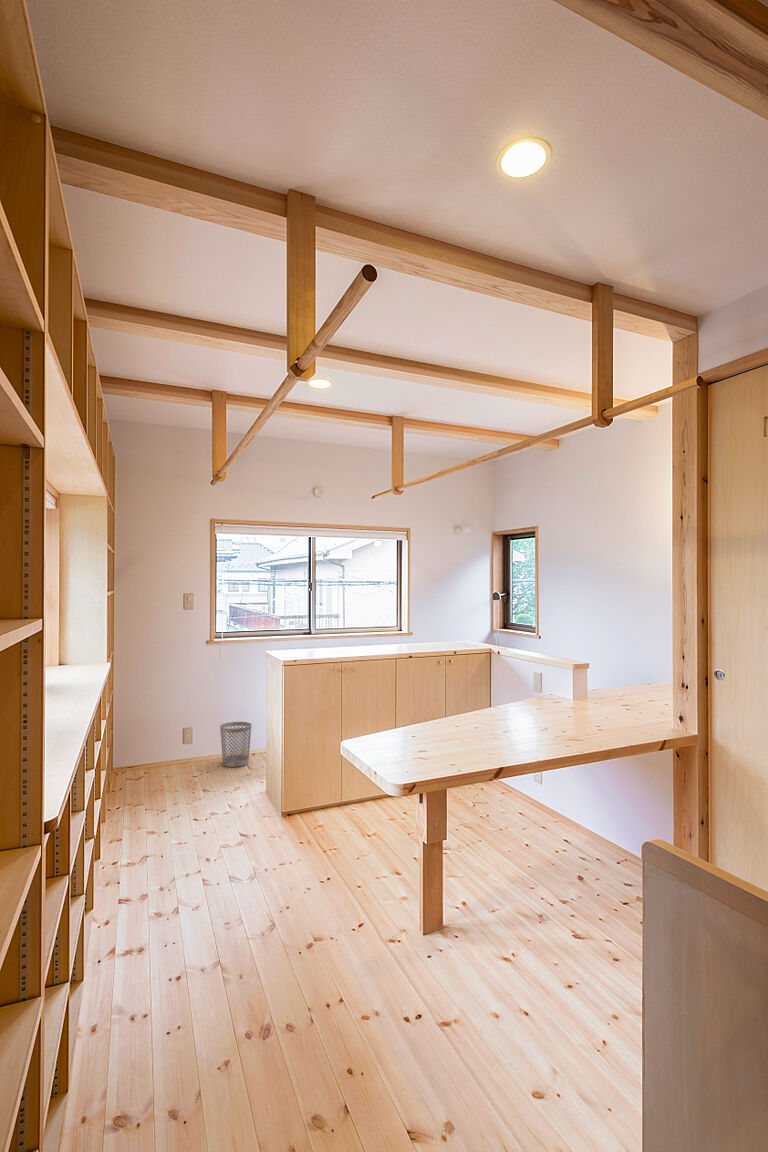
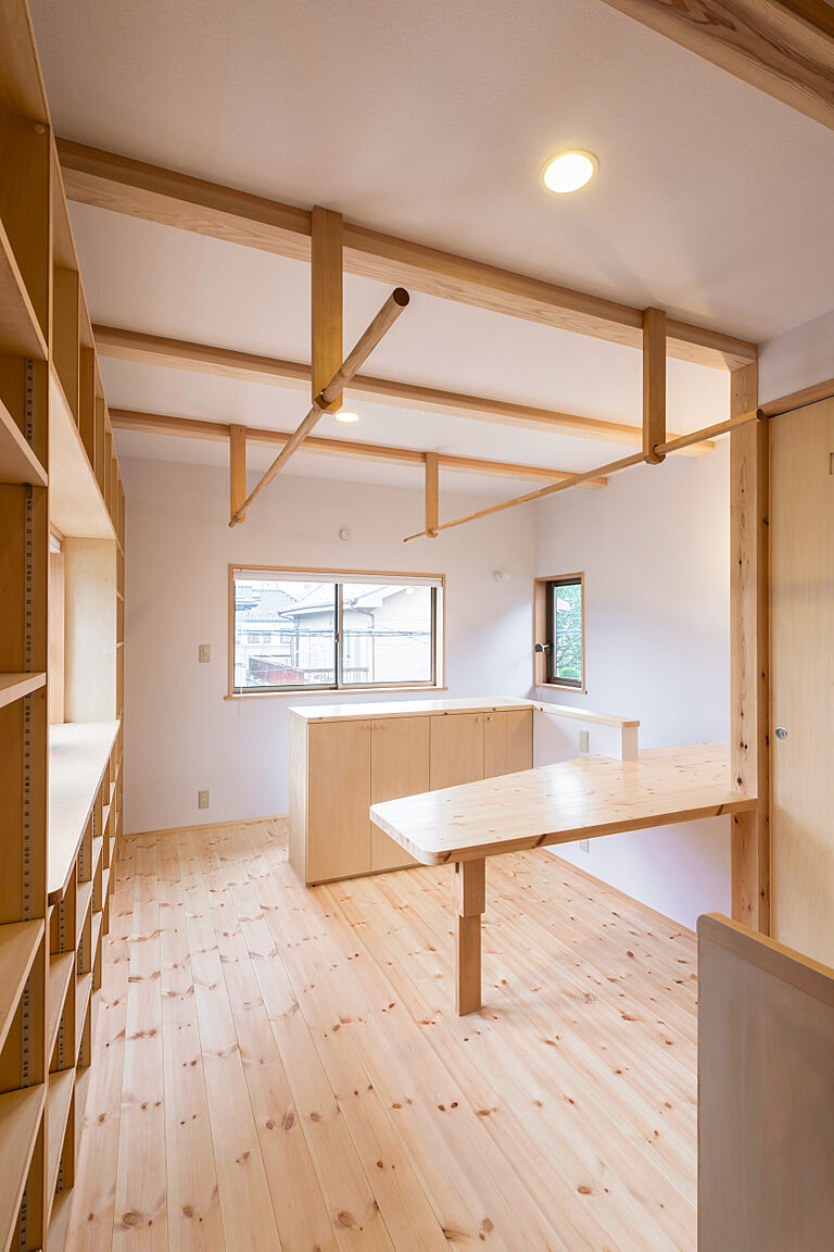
- wastebasket [219,721,253,768]
